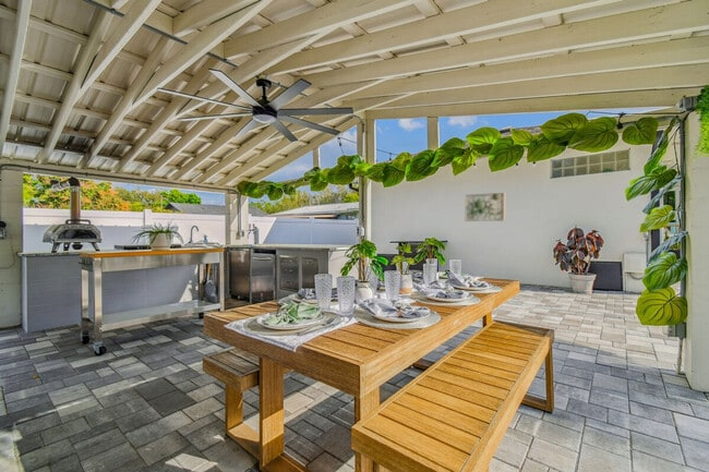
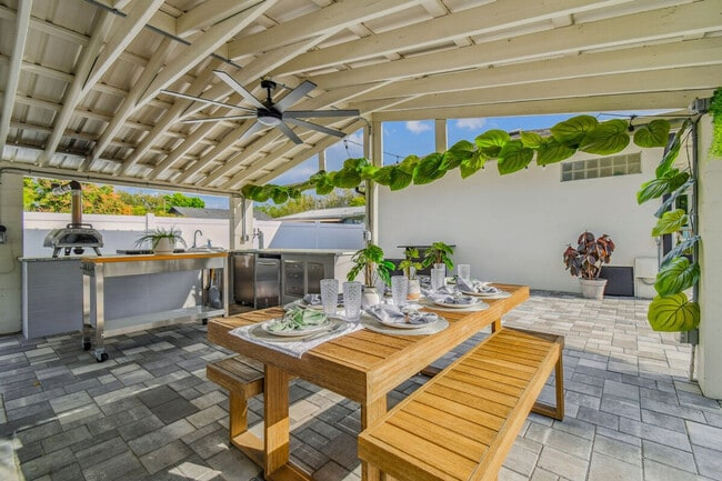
- wall art [465,192,506,222]
